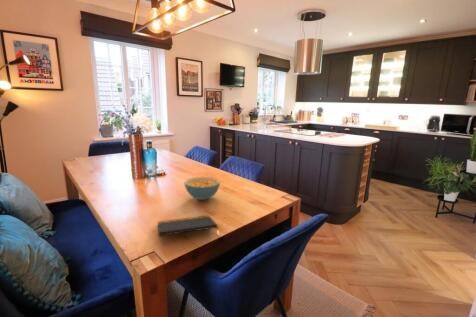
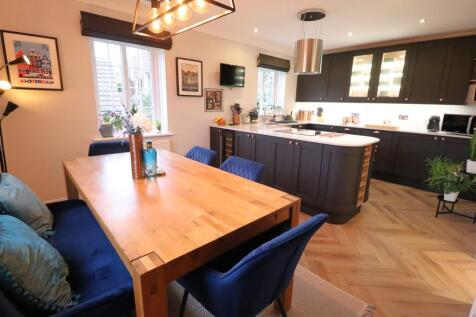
- notepad [157,214,219,237]
- cereal bowl [183,176,221,201]
